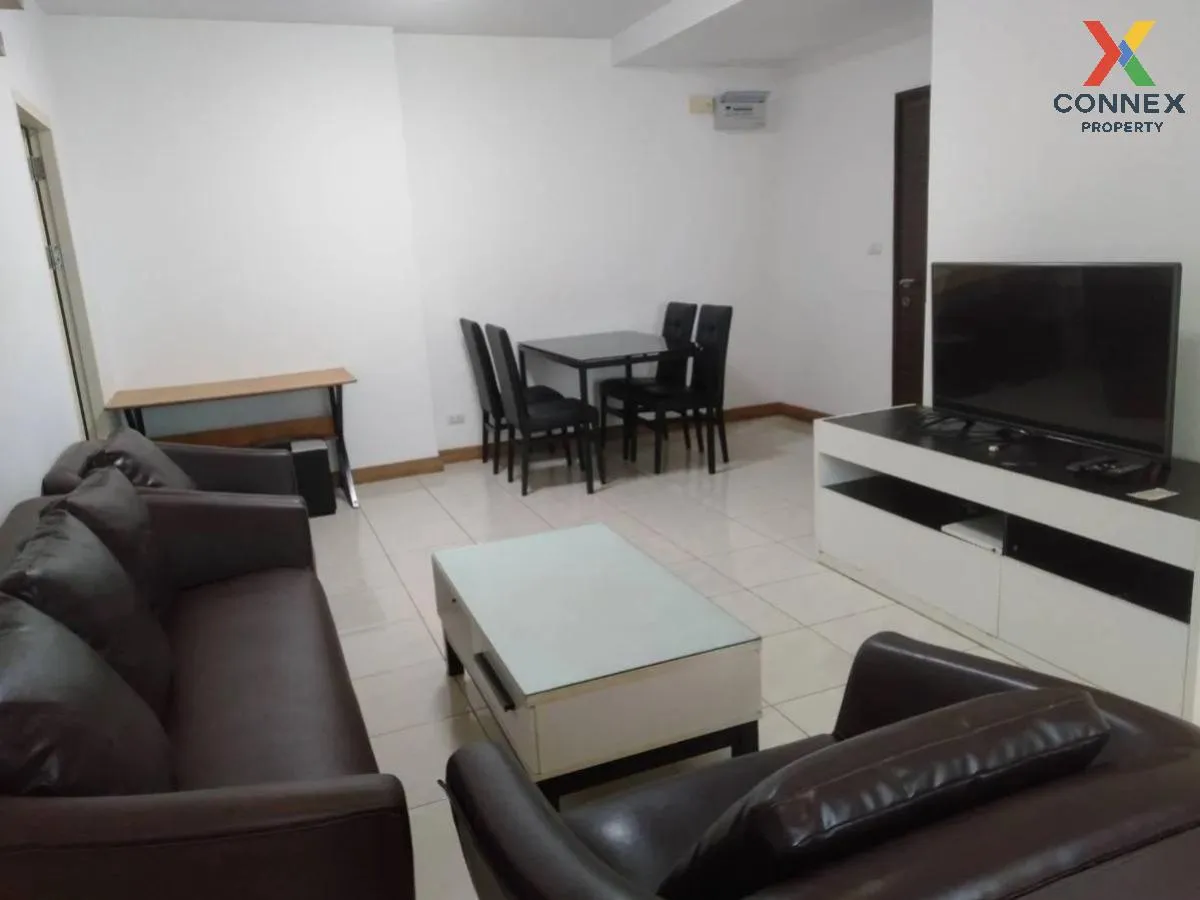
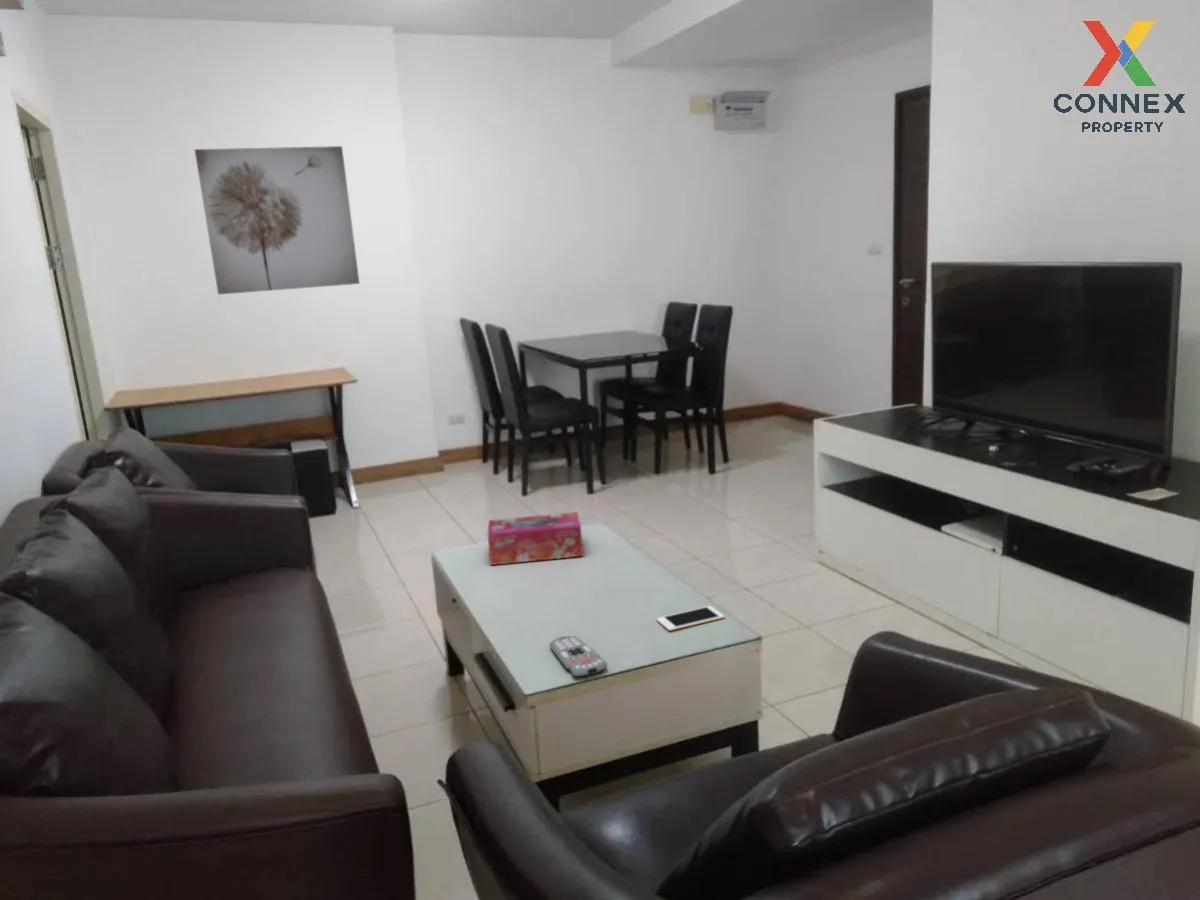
+ cell phone [656,605,725,632]
+ remote control [549,635,608,678]
+ wall art [194,145,361,296]
+ tissue box [486,511,584,566]
